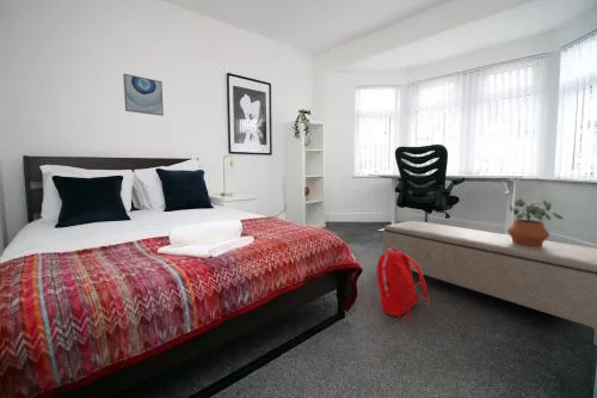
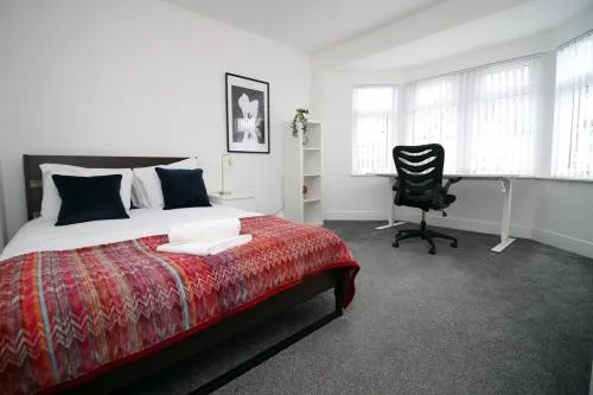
- potted plant [506,198,565,246]
- bench [381,220,597,347]
- wall art [122,73,165,117]
- backpack [375,249,431,326]
